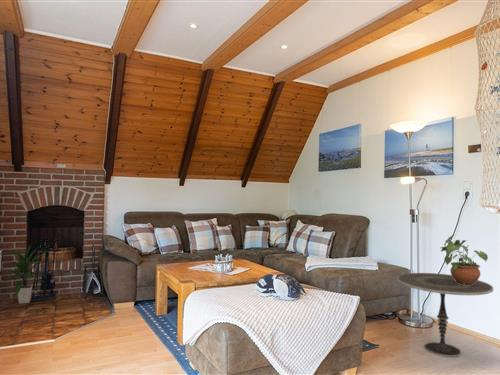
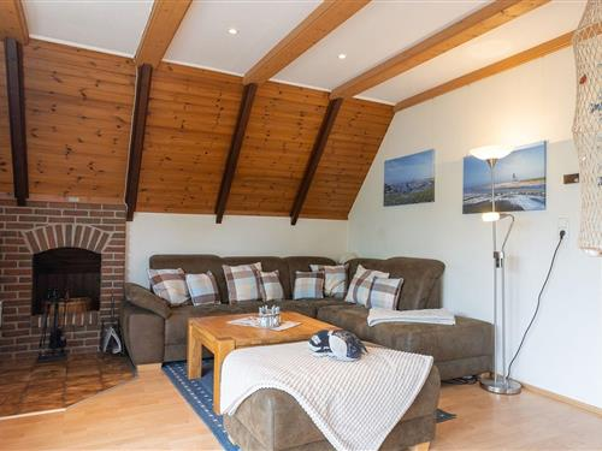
- indoor plant [1,245,47,305]
- potted plant [440,234,489,285]
- side table [396,272,494,358]
